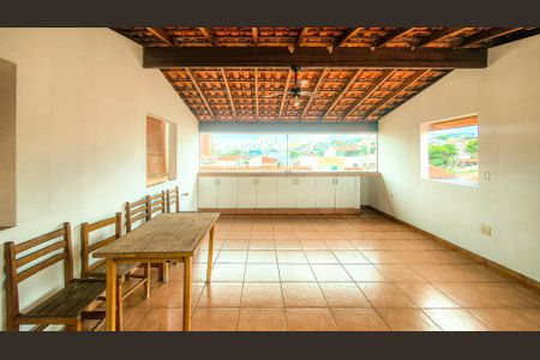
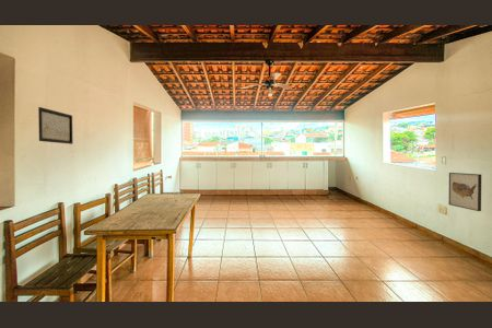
+ wall art [37,106,73,145]
+ wall art [448,172,482,212]
